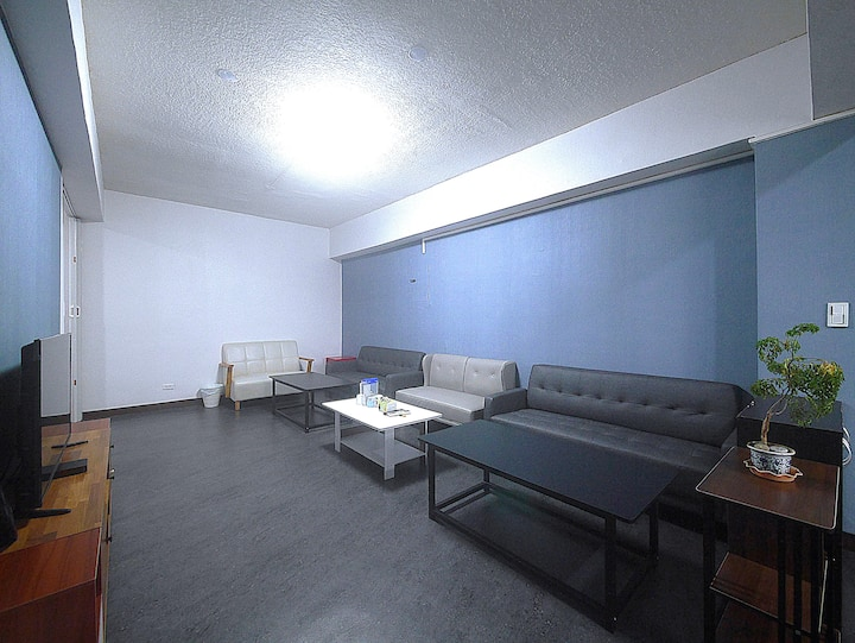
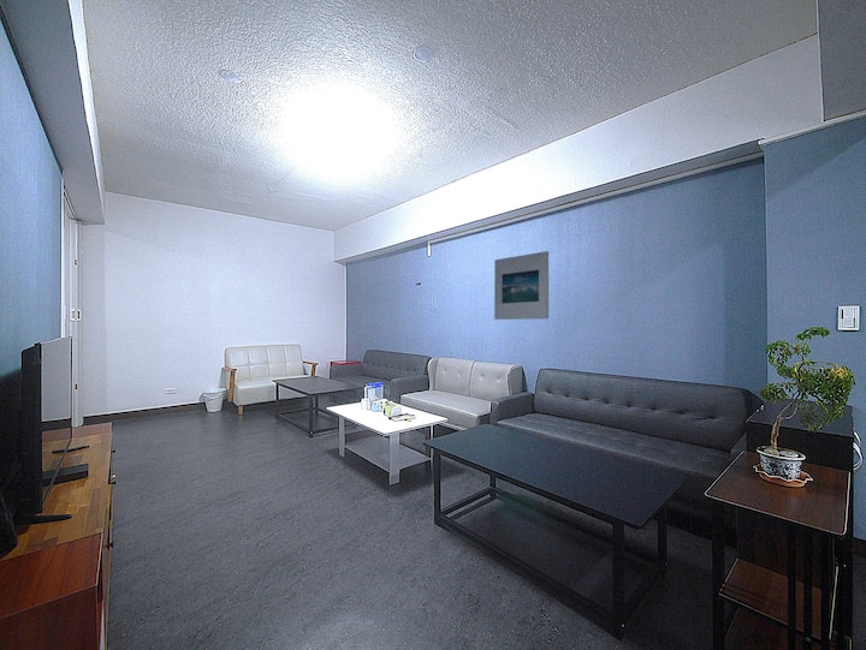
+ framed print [493,250,550,321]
